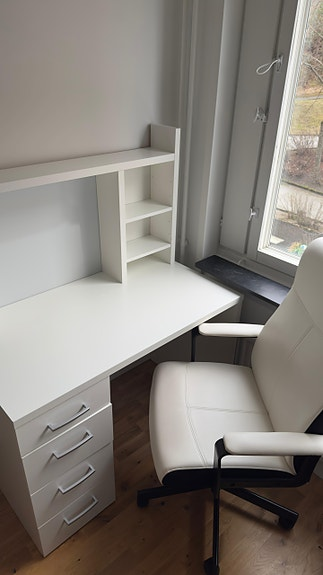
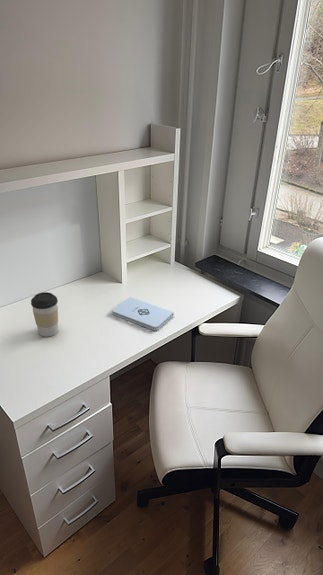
+ coffee cup [30,291,59,338]
+ notepad [112,296,175,332]
